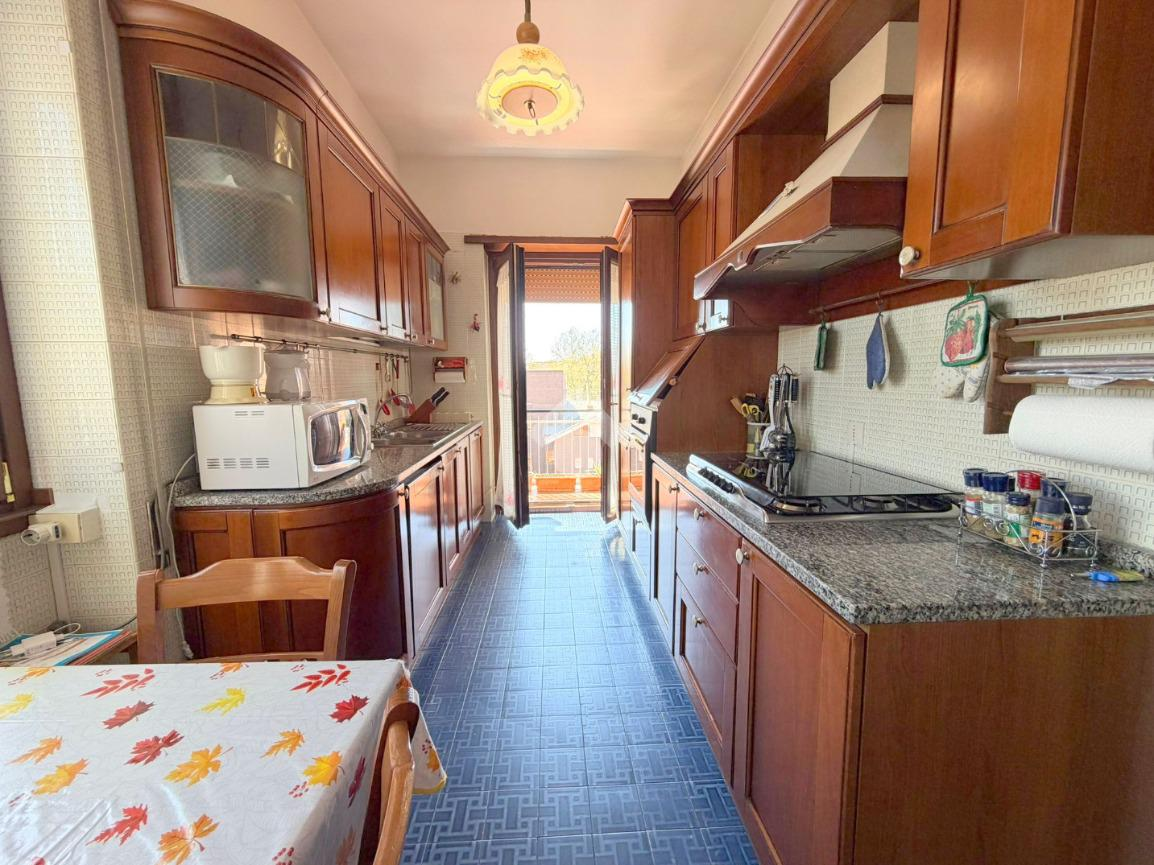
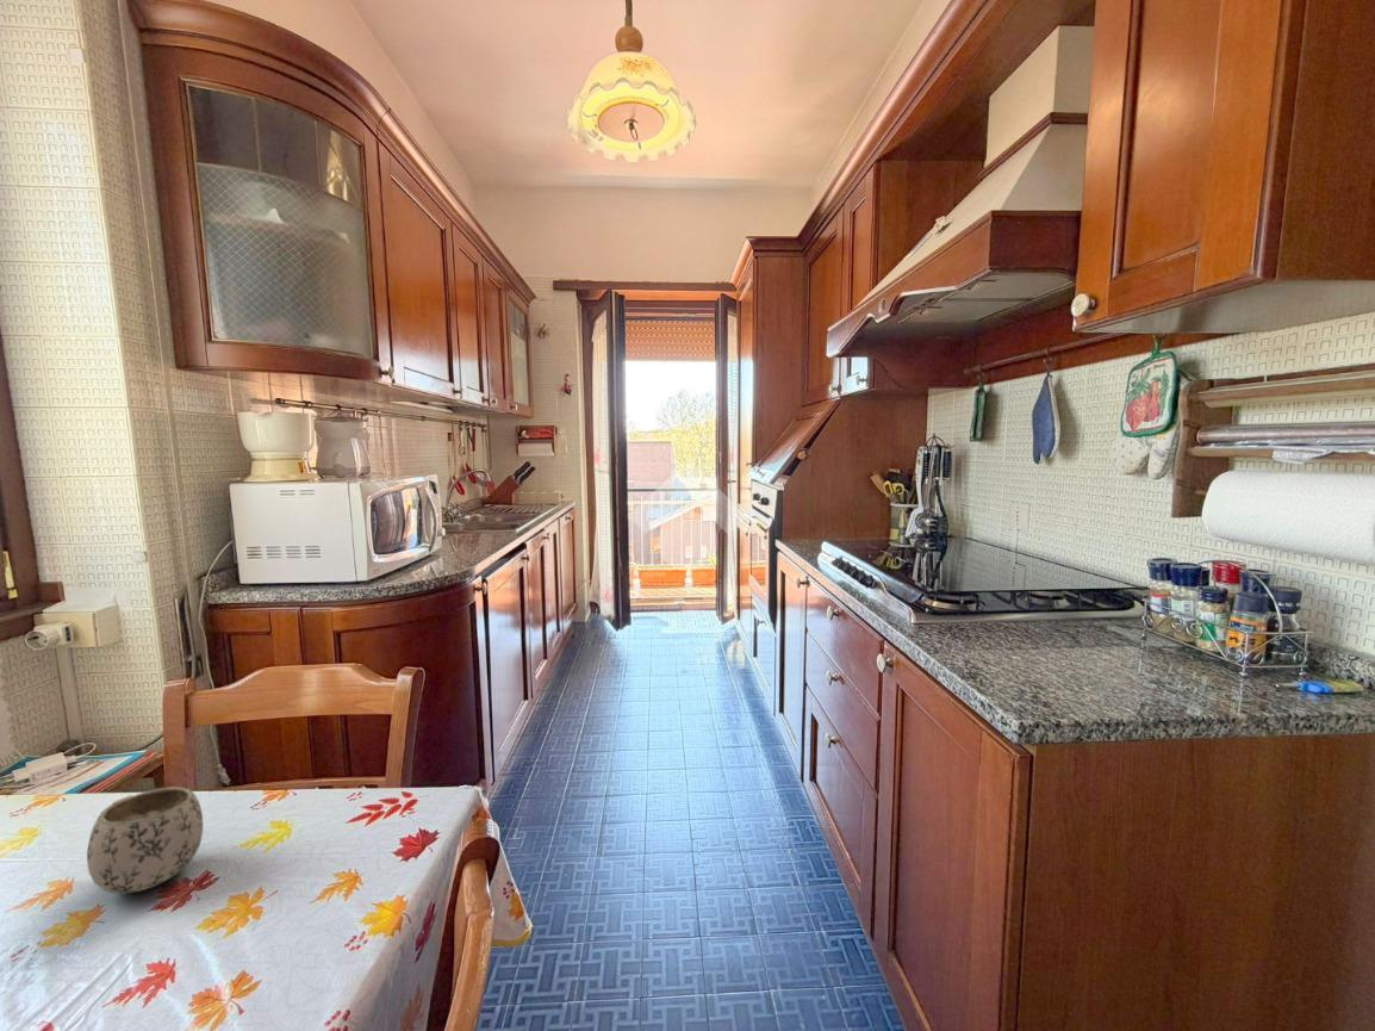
+ mug [86,785,204,895]
